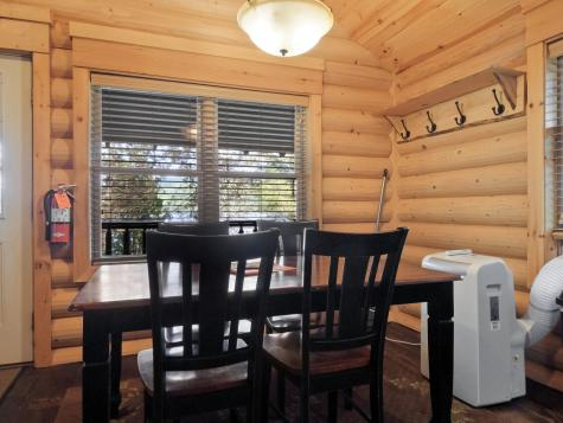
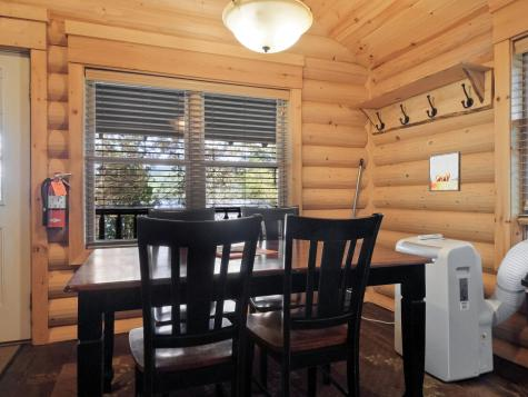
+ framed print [428,151,461,192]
